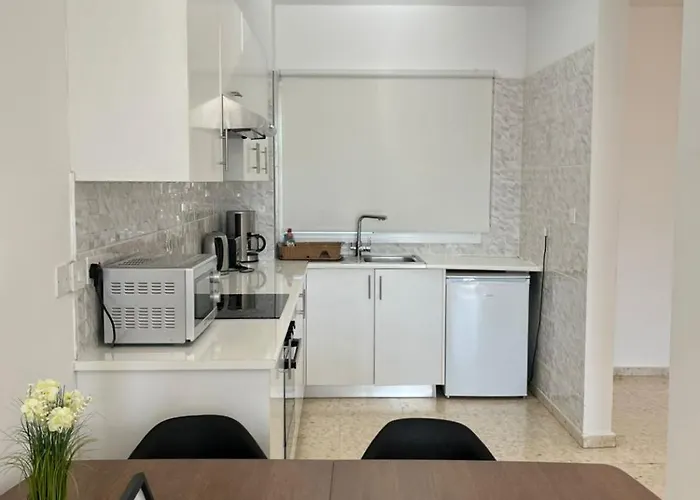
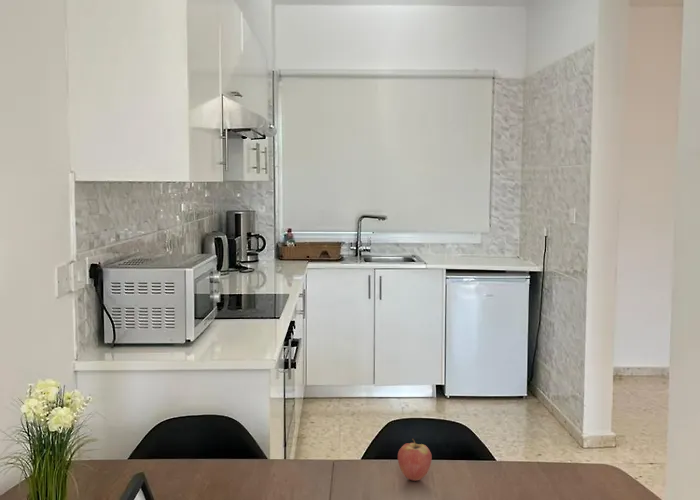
+ fruit [397,437,433,482]
